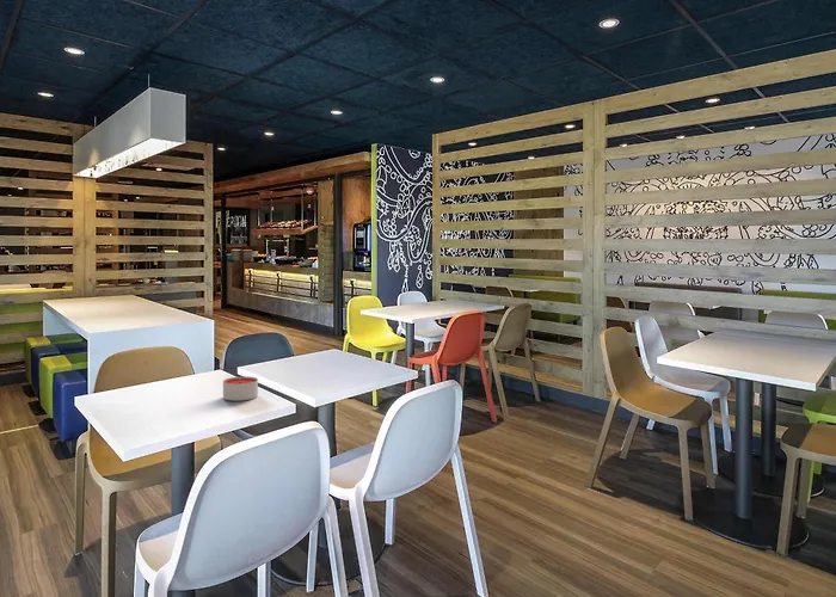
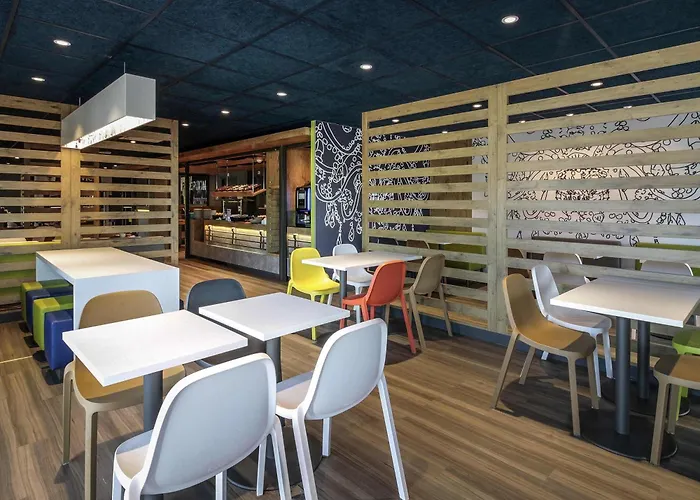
- candle [222,375,259,402]
